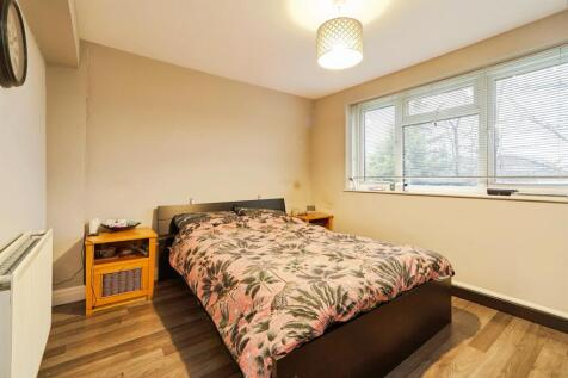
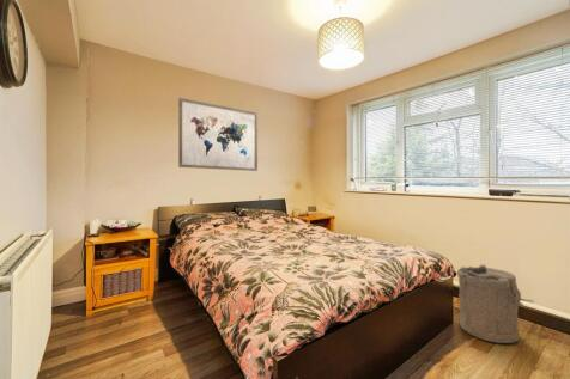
+ wall art [177,97,259,172]
+ laundry hamper [455,263,535,344]
